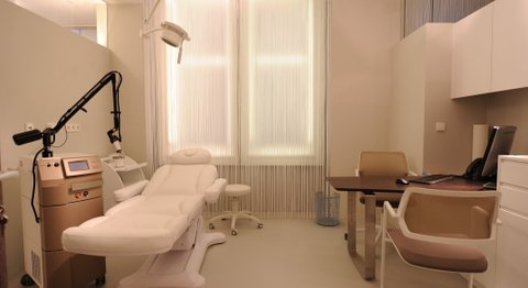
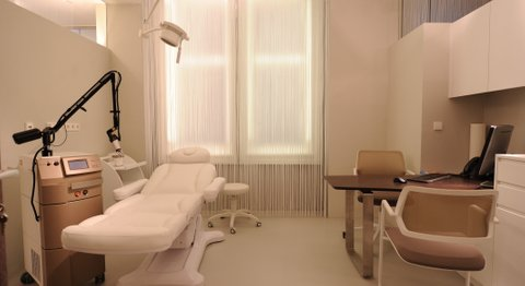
- waste bin [314,190,341,226]
